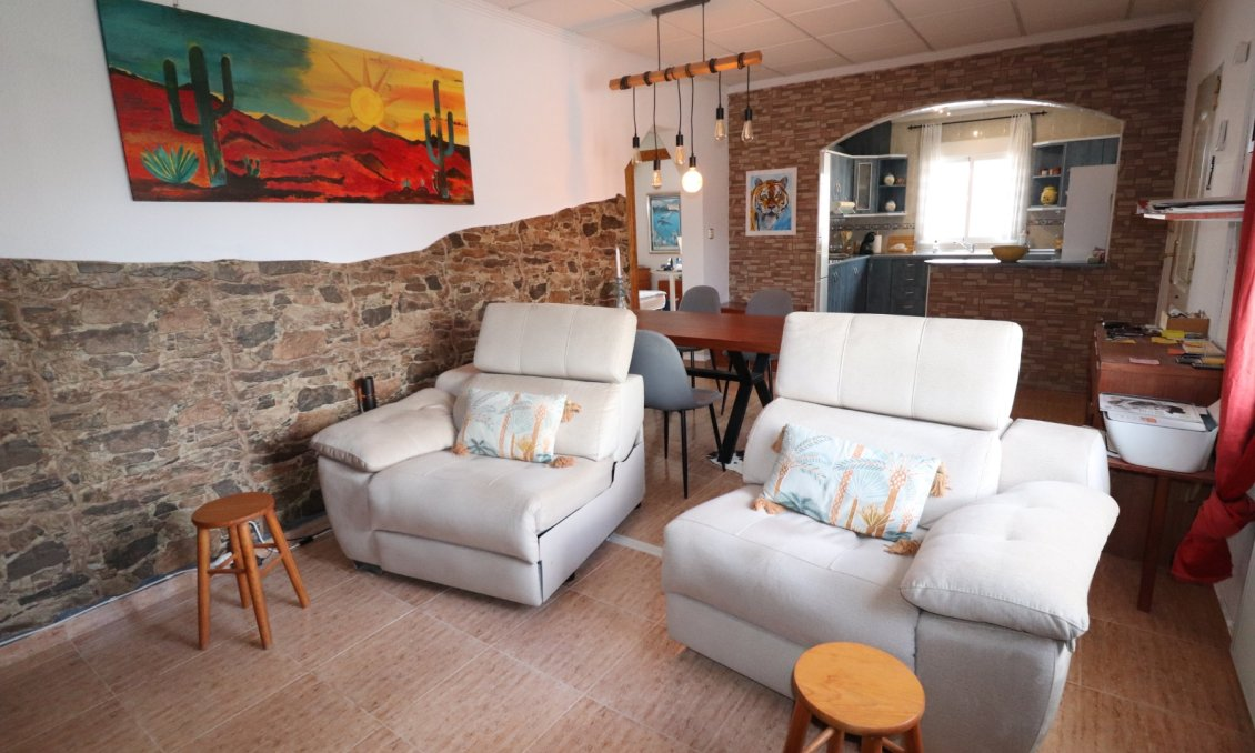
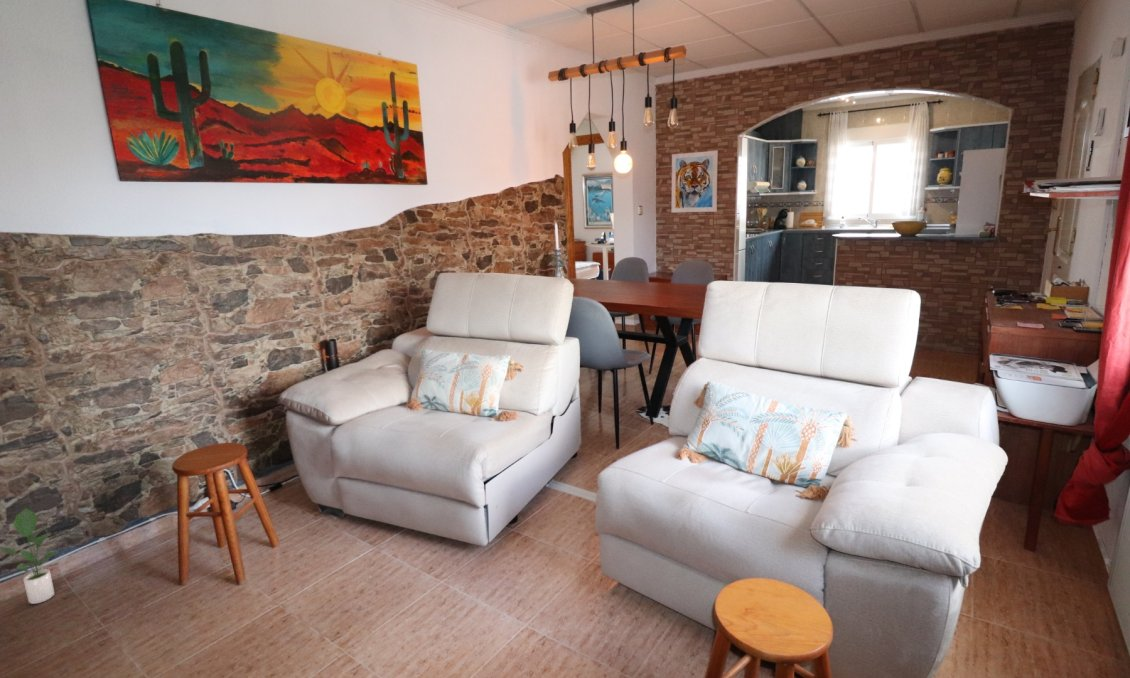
+ potted plant [0,507,61,605]
